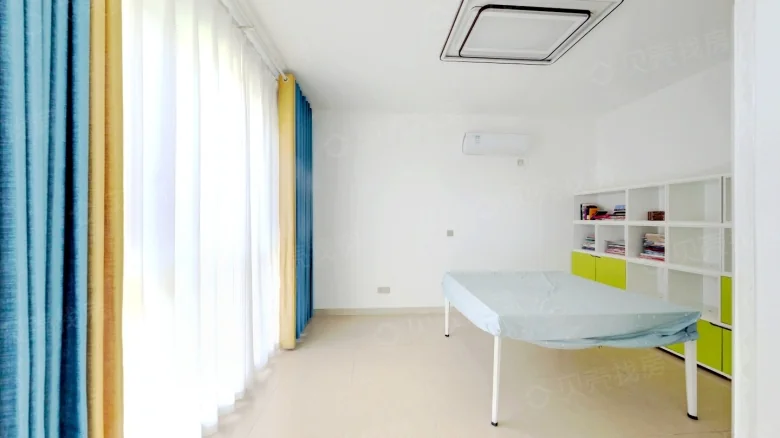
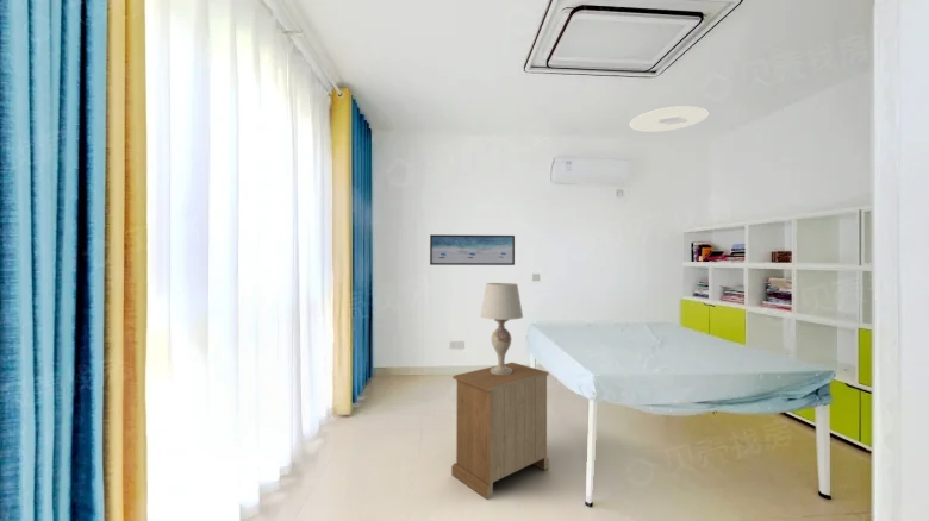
+ ceiling light [629,105,710,133]
+ nightstand [450,362,550,501]
+ wall art [429,233,516,266]
+ table lamp [479,282,524,375]
